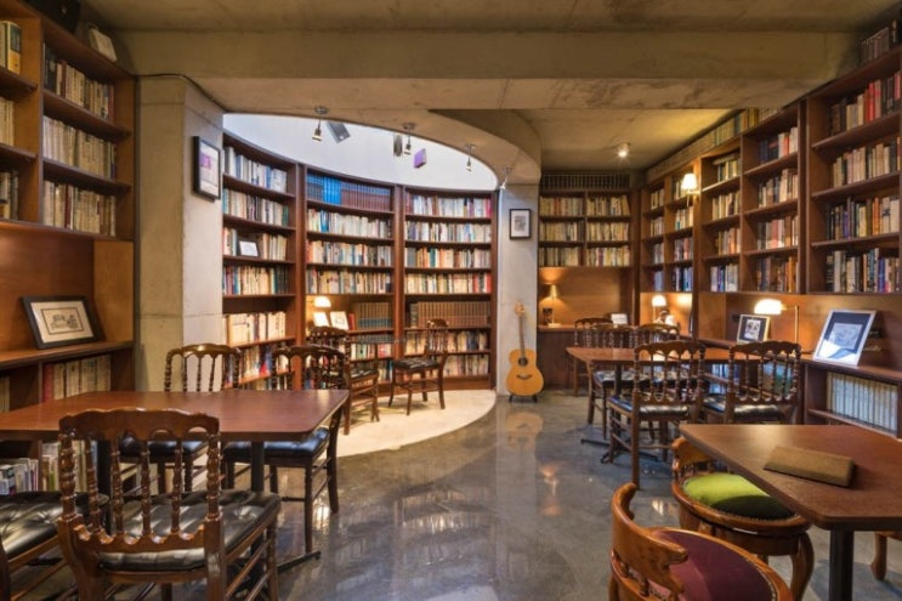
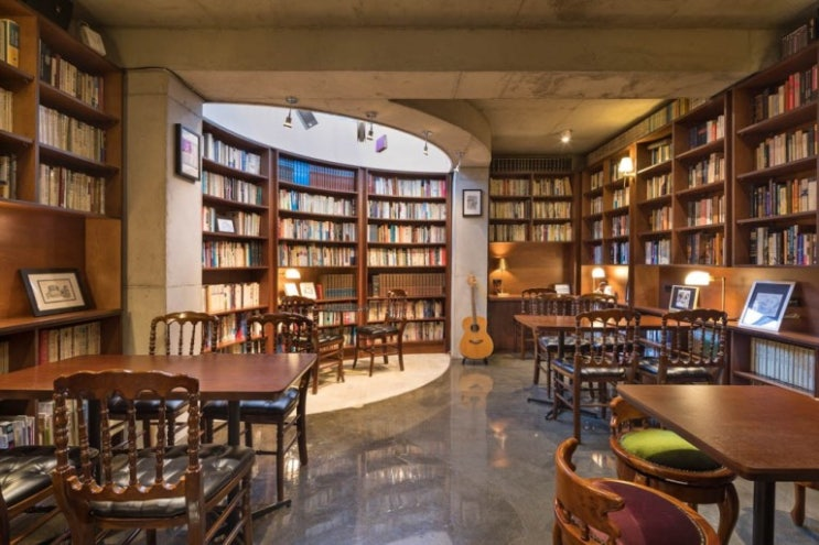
- book [761,443,857,489]
